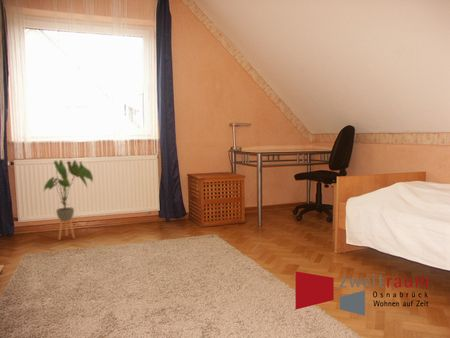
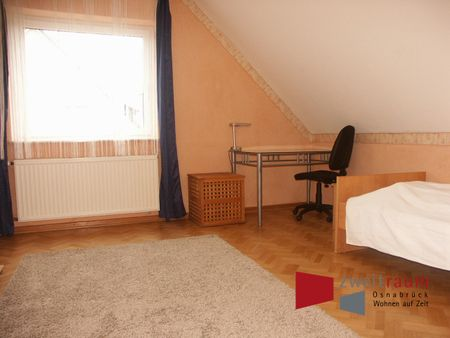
- house plant [43,159,94,241]
